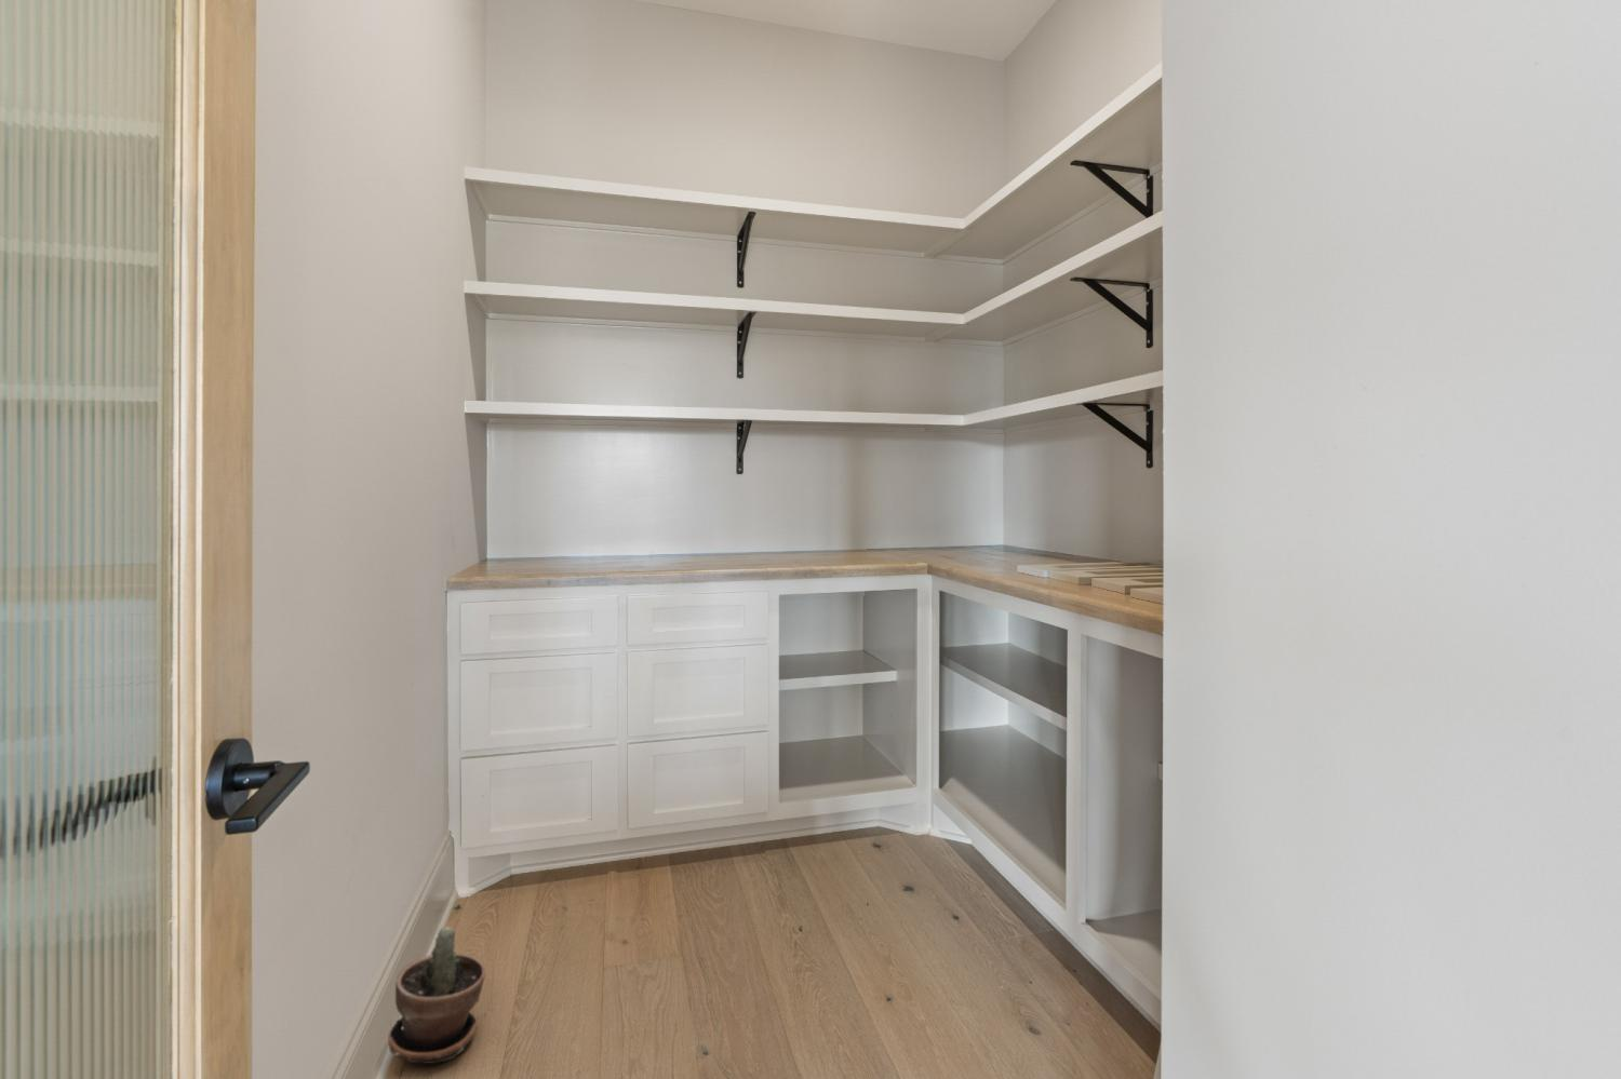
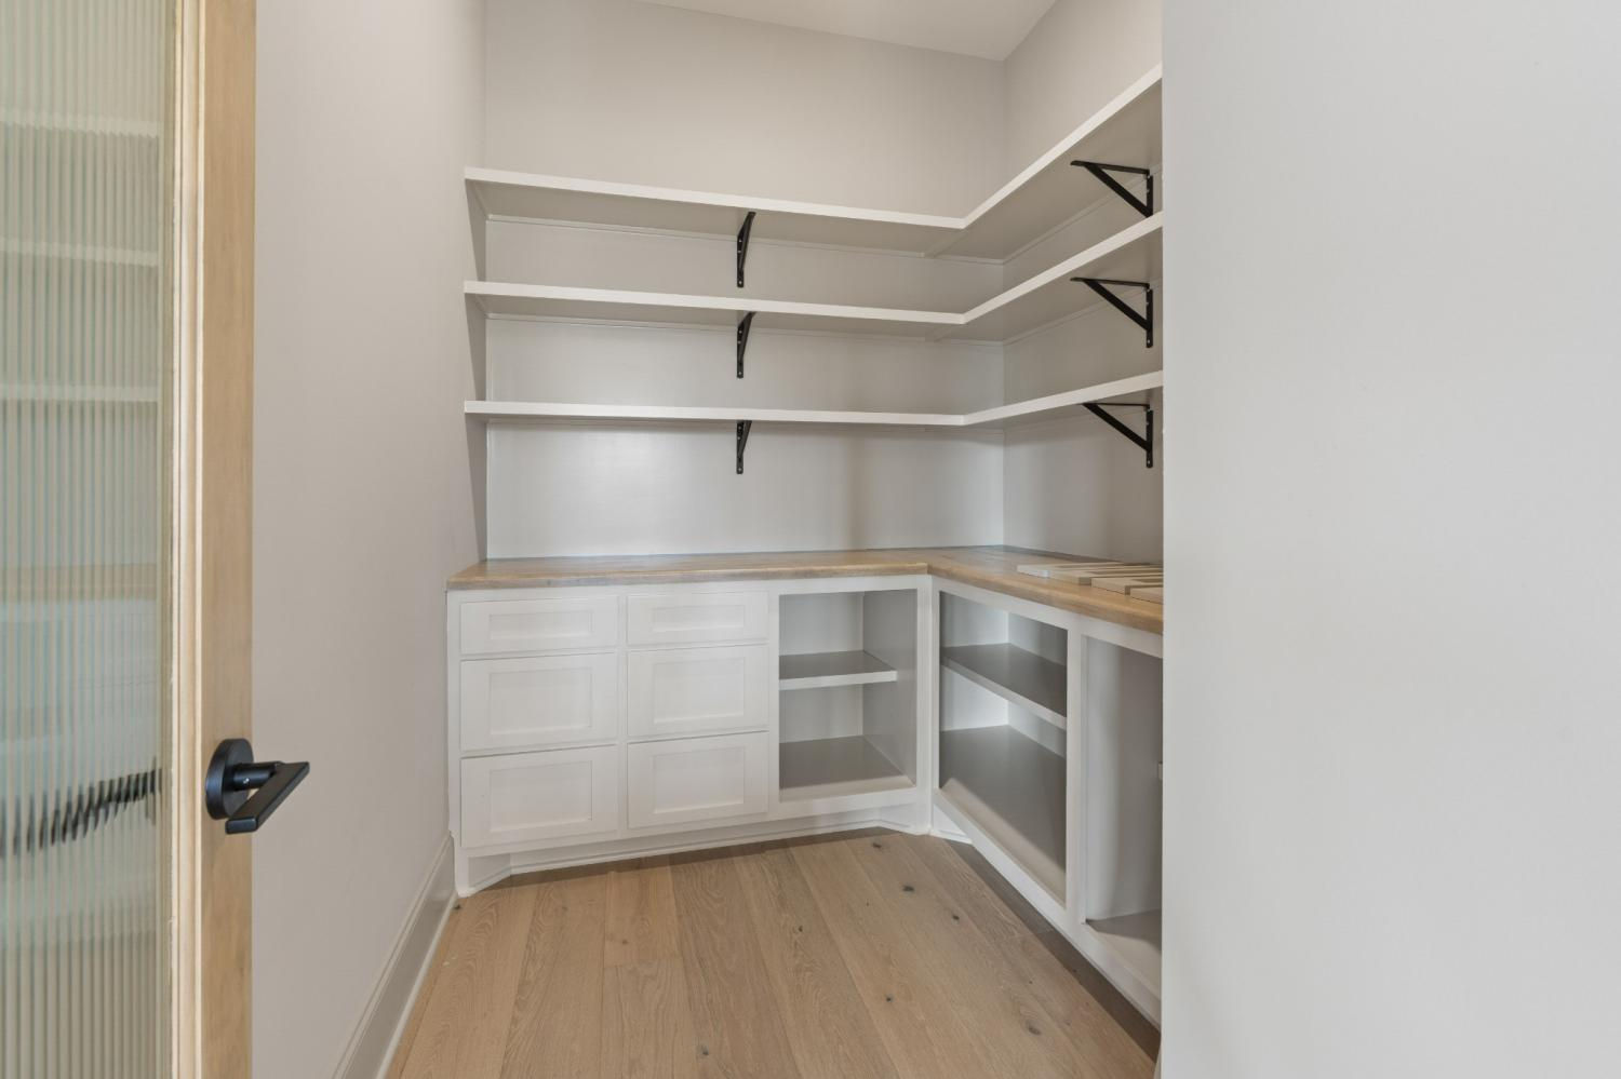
- potted plant [387,926,487,1065]
